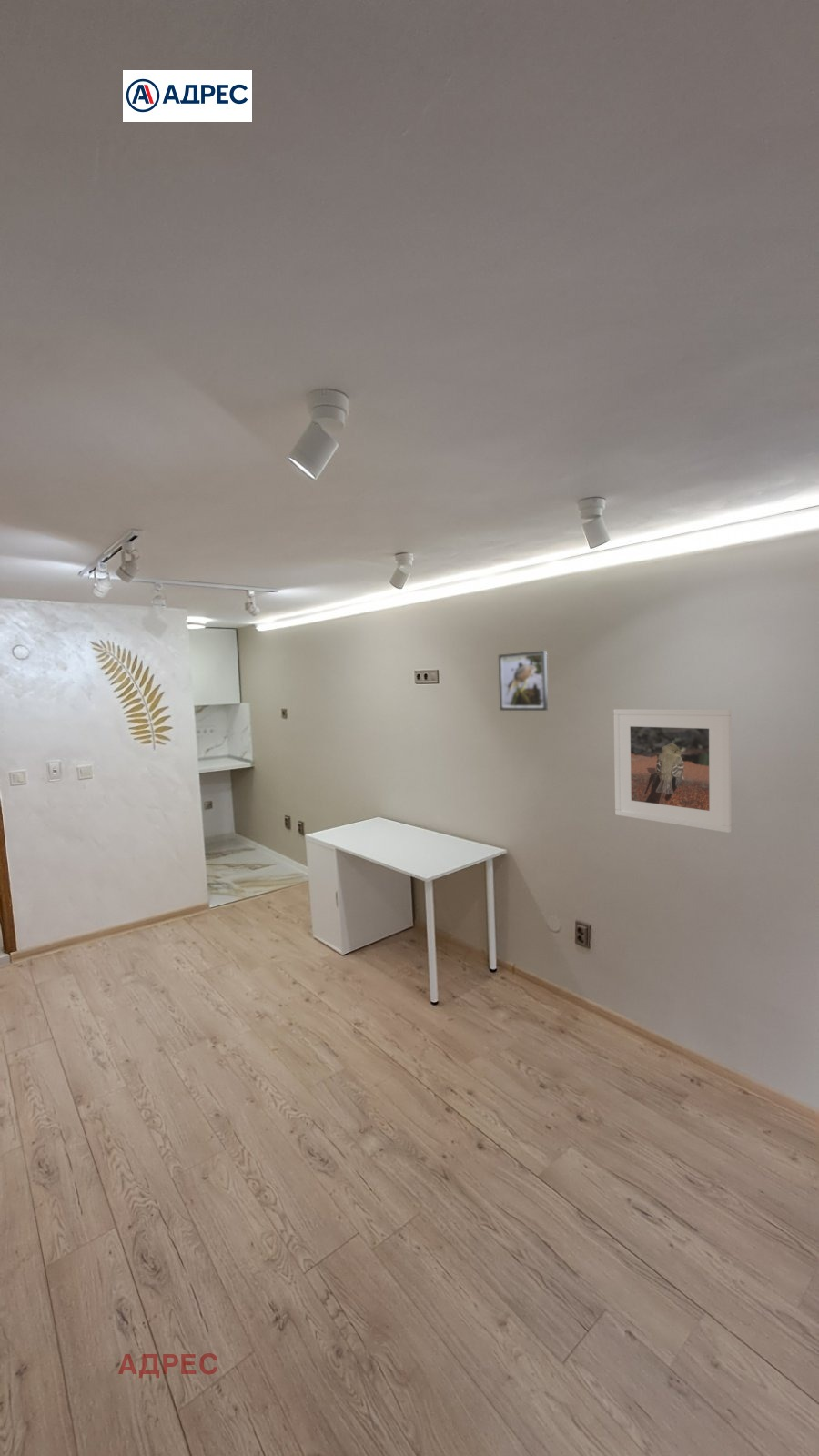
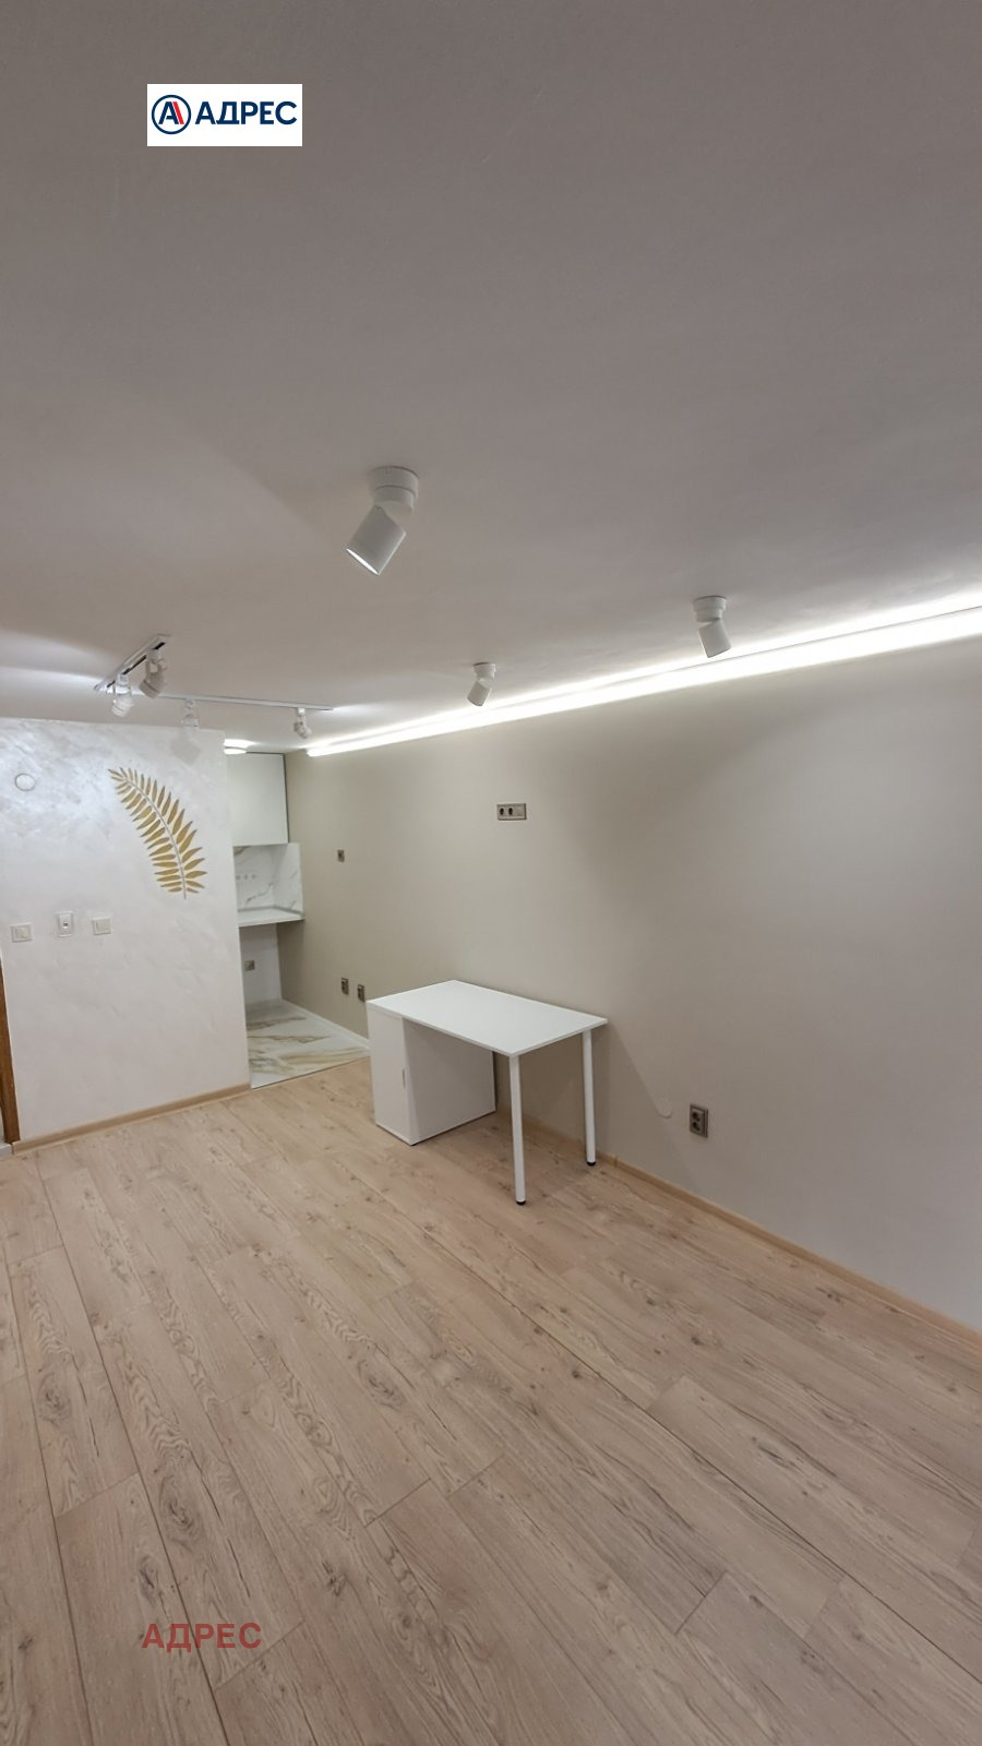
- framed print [612,708,732,834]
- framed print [498,650,549,712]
